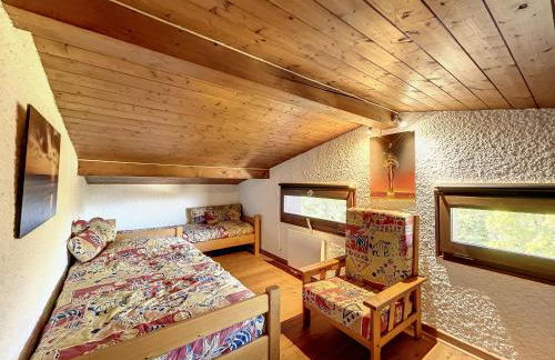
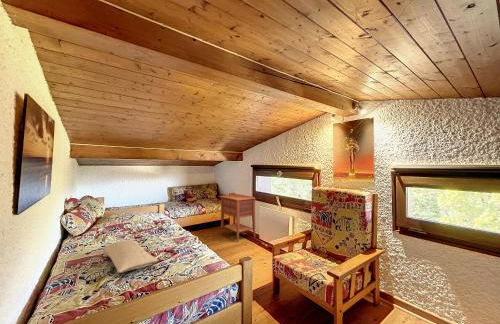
+ nightstand [218,193,256,243]
+ pillow [101,239,159,274]
